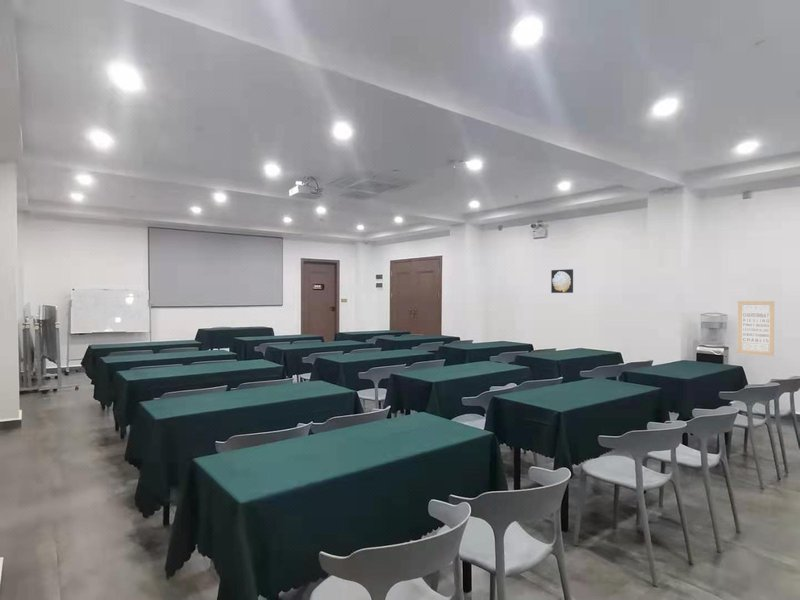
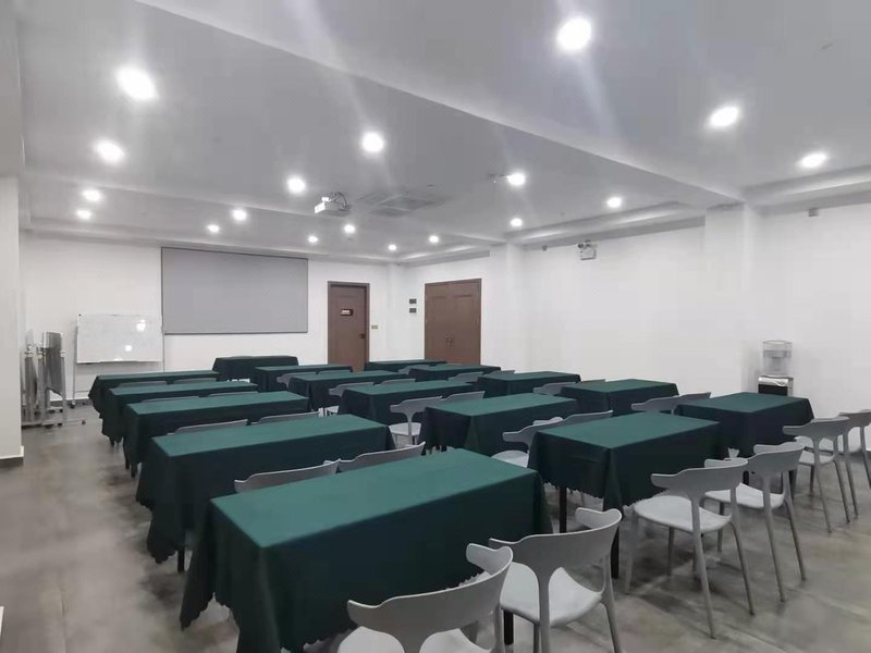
- wall art [736,300,775,357]
- wall art [550,268,574,294]
